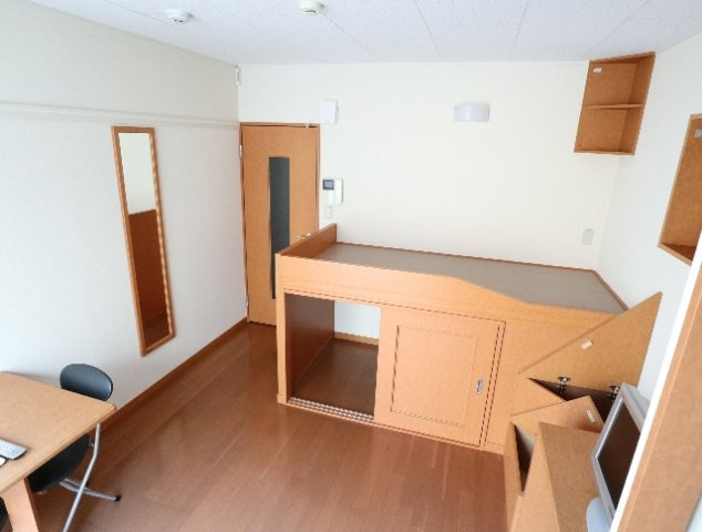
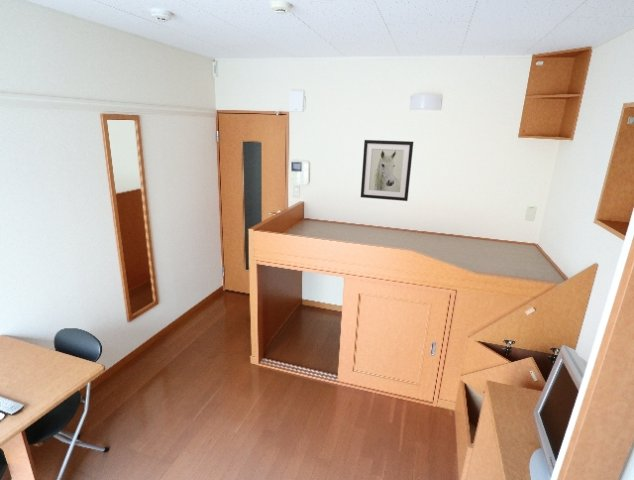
+ wall art [360,139,414,202]
